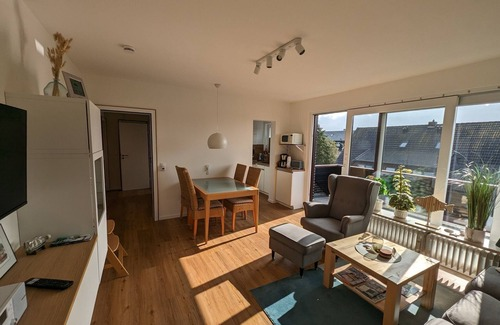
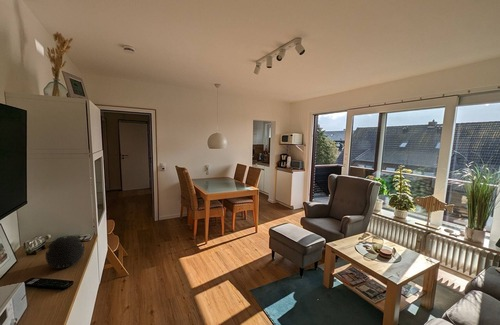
+ speaker [45,235,86,270]
